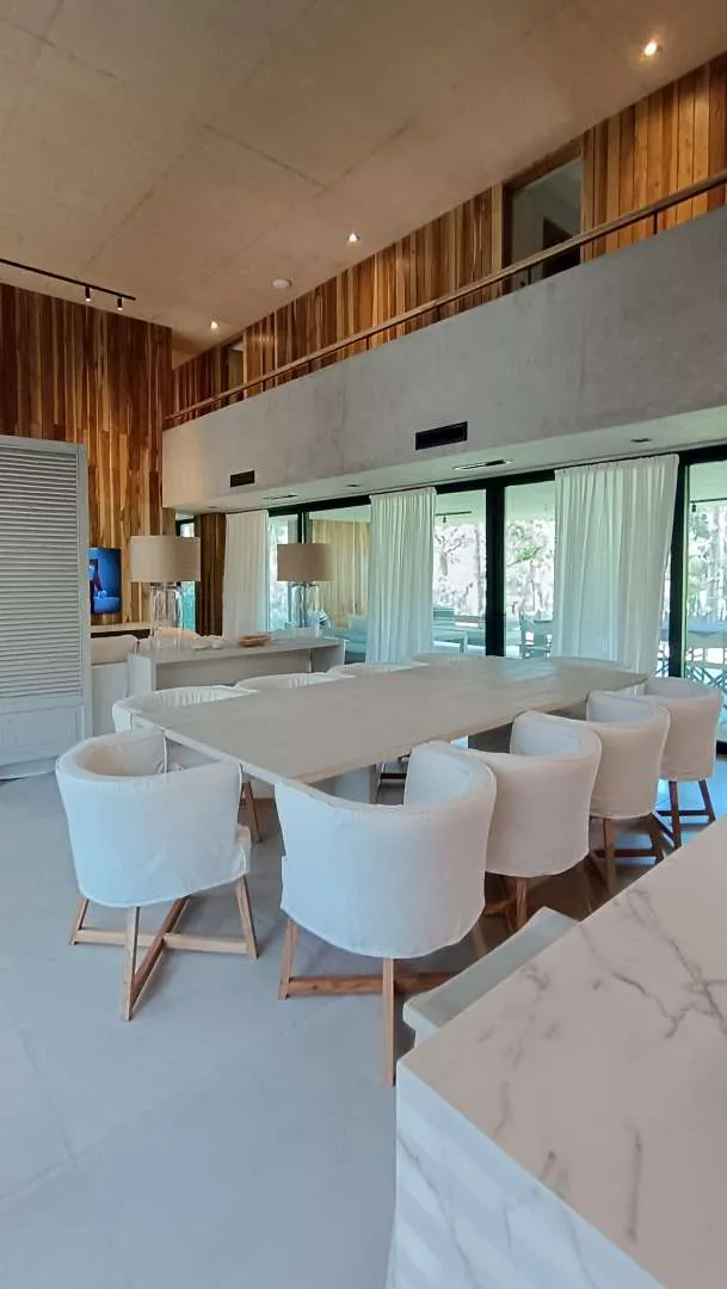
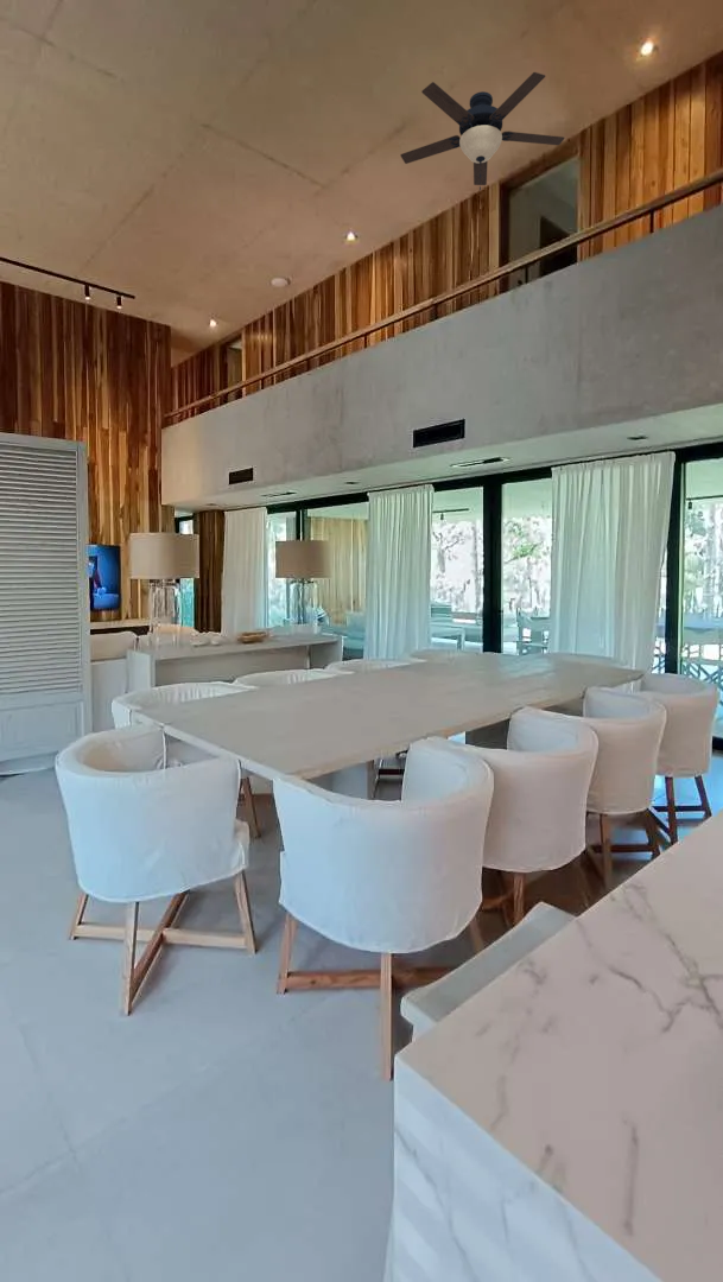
+ ceiling fan [399,71,566,191]
